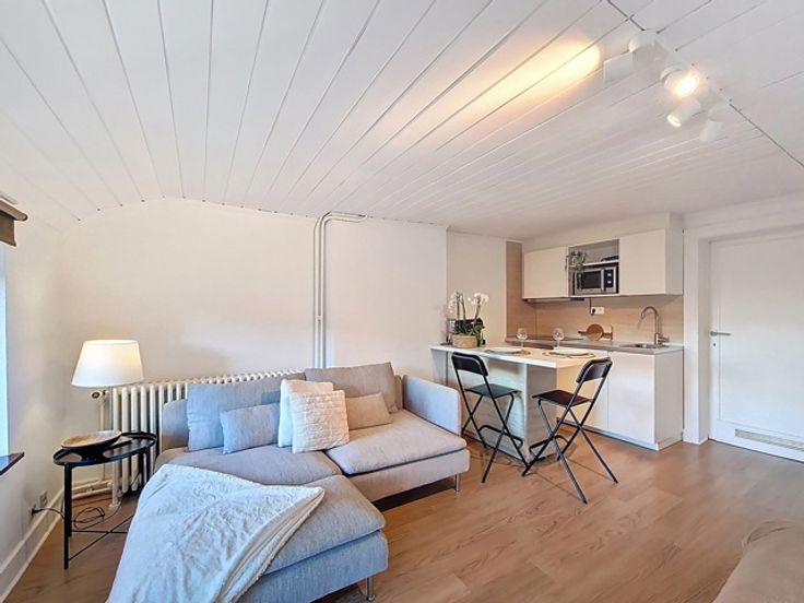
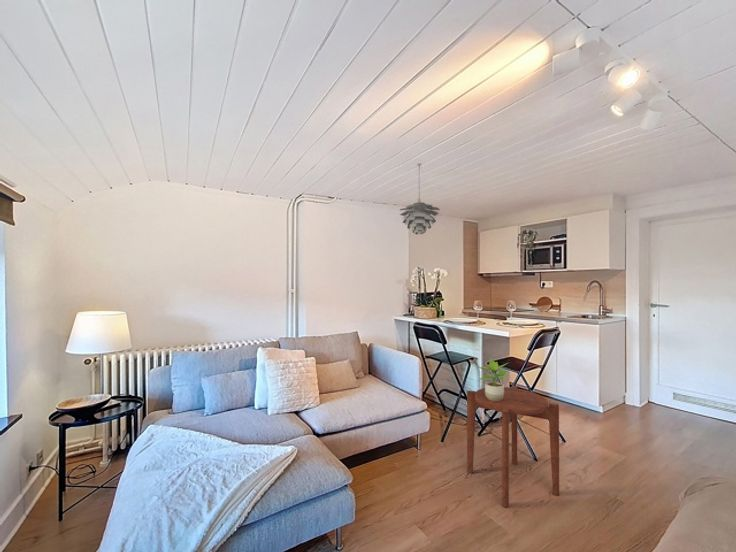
+ side table [466,385,560,508]
+ potted plant [475,357,510,401]
+ pendant light [399,162,441,235]
